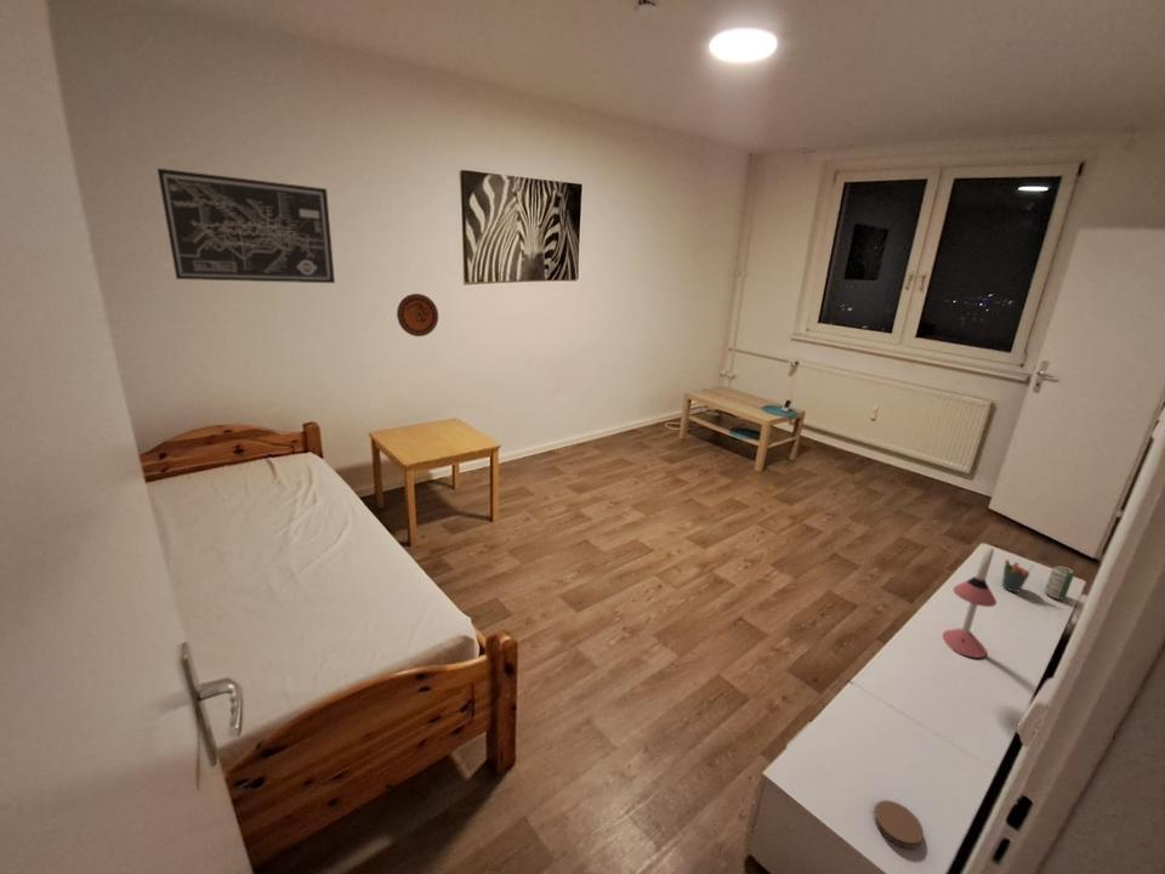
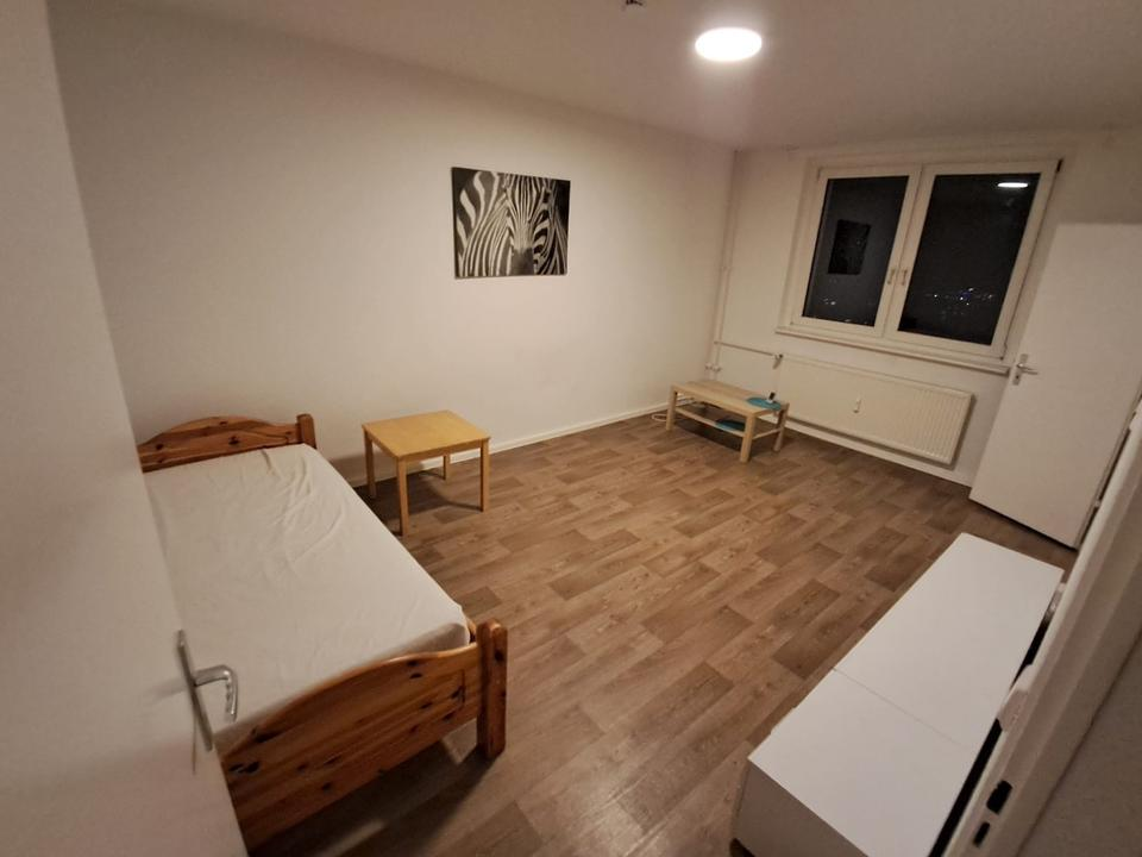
- decorative plate [396,293,439,337]
- coaster [874,799,925,849]
- wall art [157,168,336,284]
- desk lamp [942,545,998,659]
- pen holder [1001,558,1035,594]
- beverage can [1044,564,1075,601]
